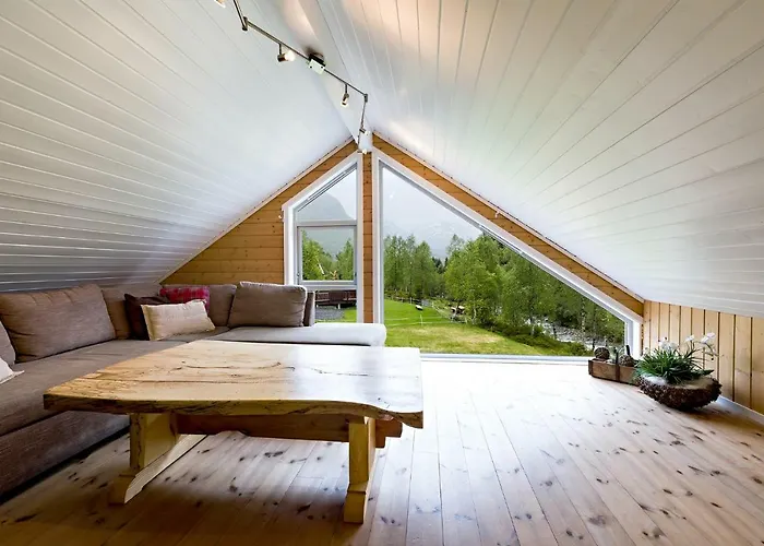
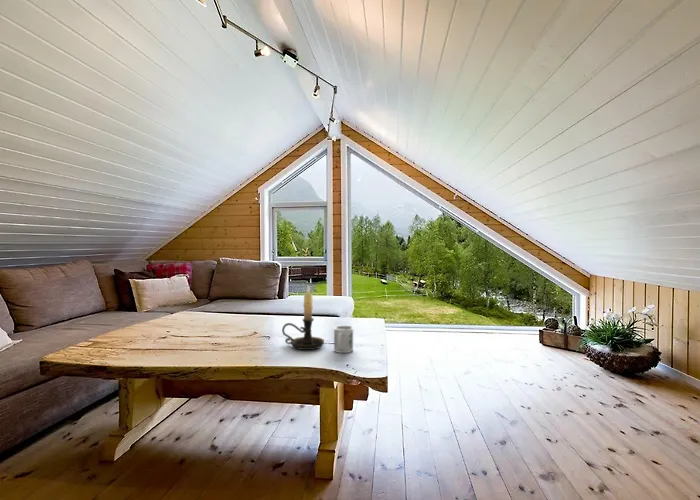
+ candle holder [281,284,325,351]
+ mug [333,325,354,354]
